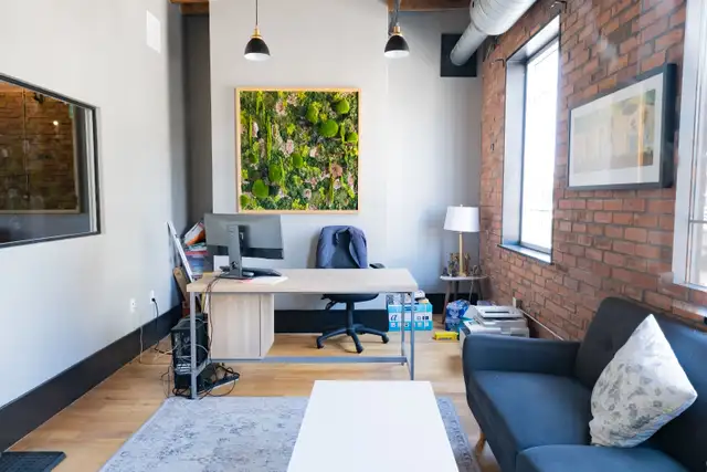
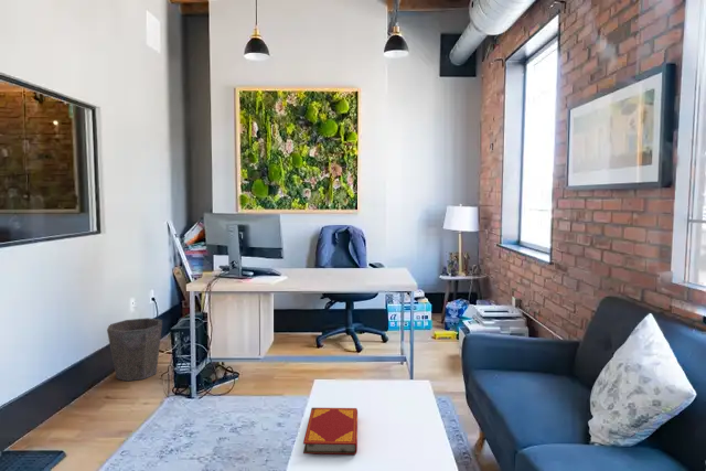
+ waste bin [106,317,163,382]
+ hardback book [302,407,359,456]
